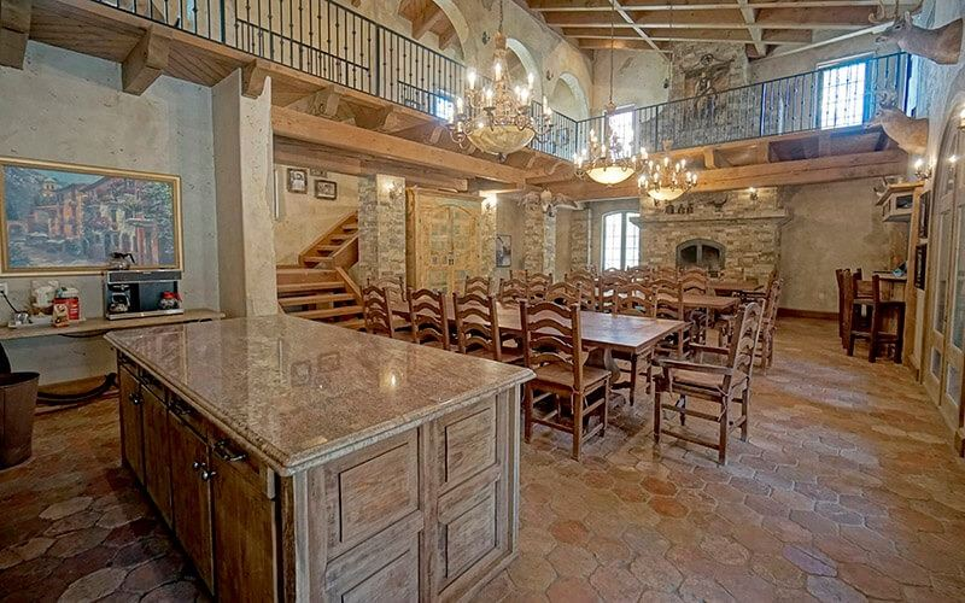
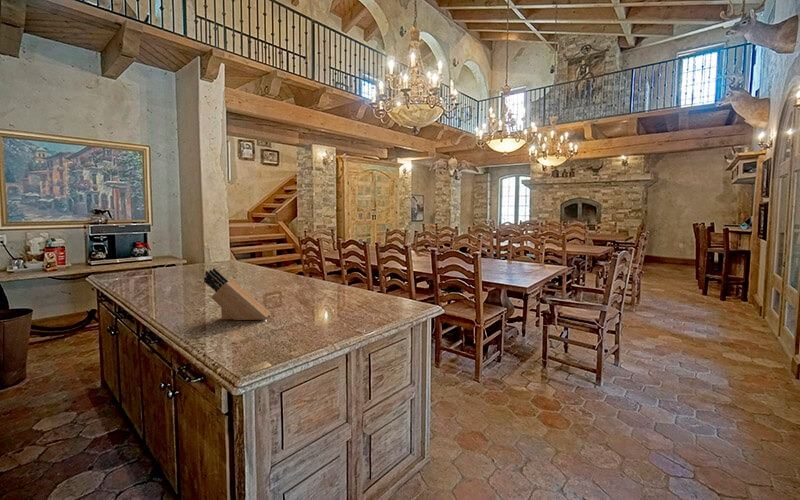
+ knife block [203,267,272,321]
